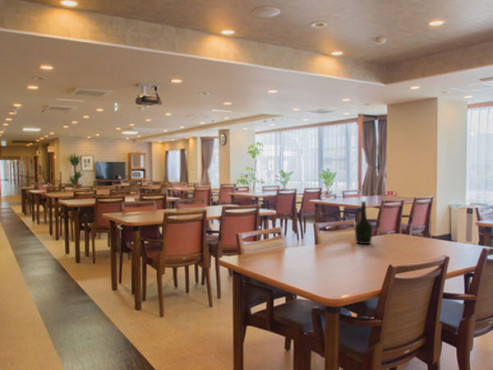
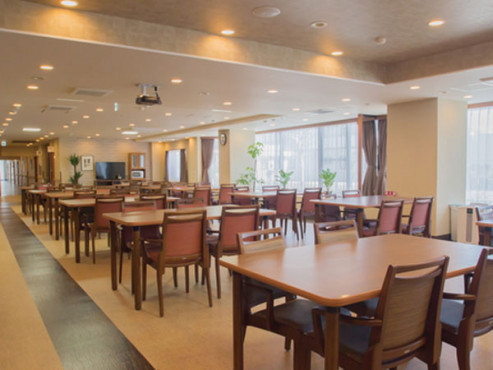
- bottle [354,200,374,245]
